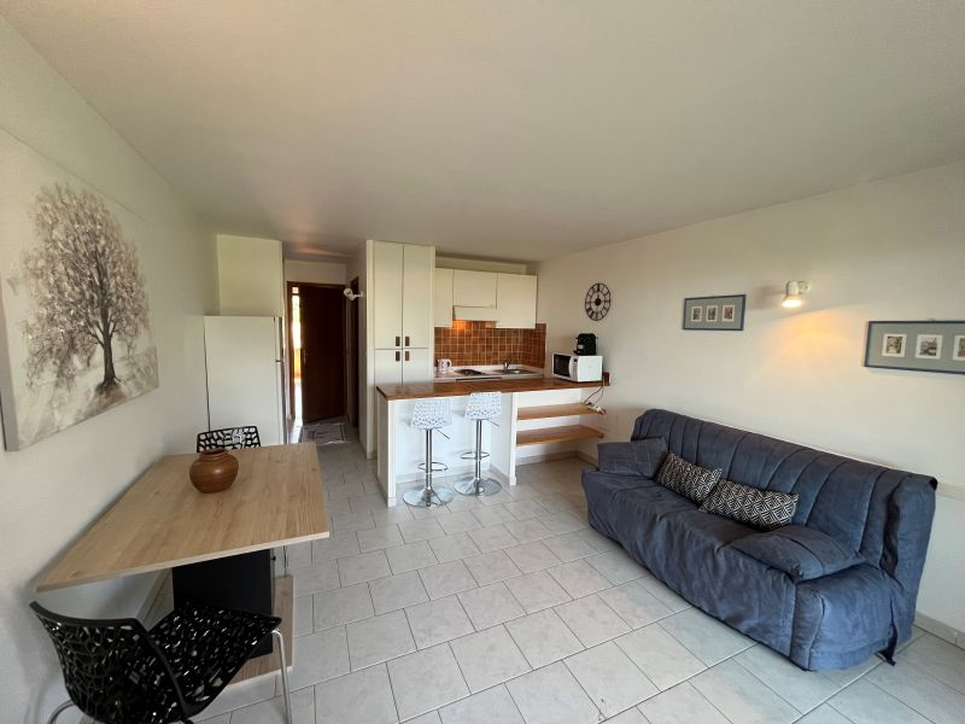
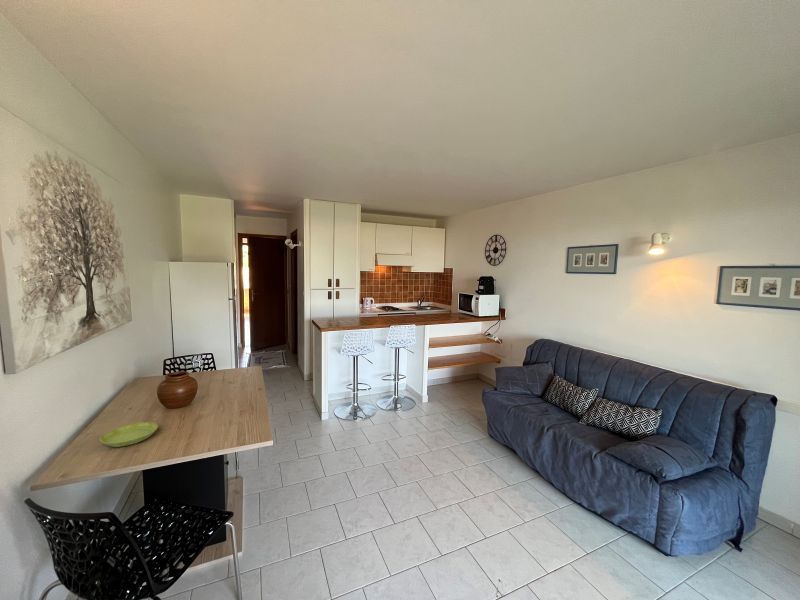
+ saucer [99,421,159,448]
